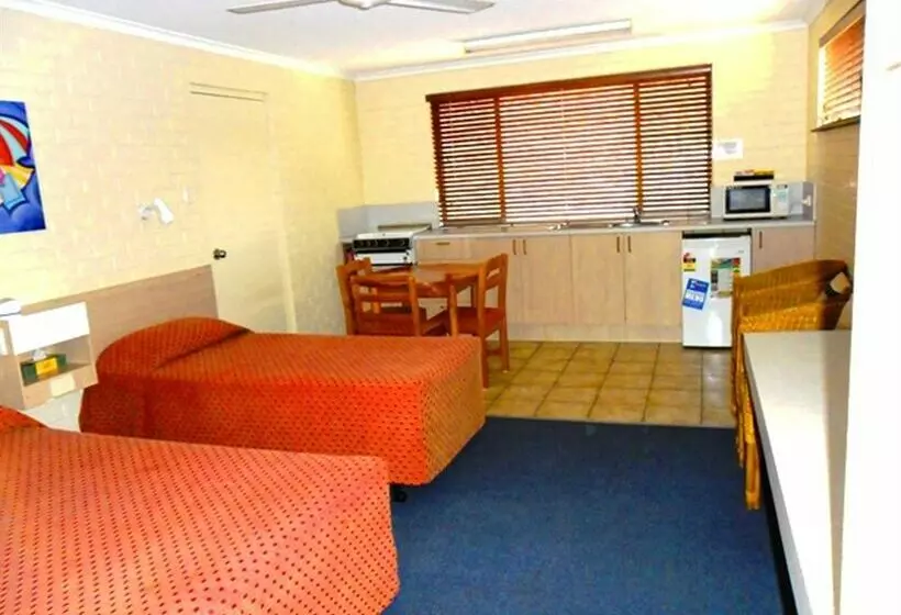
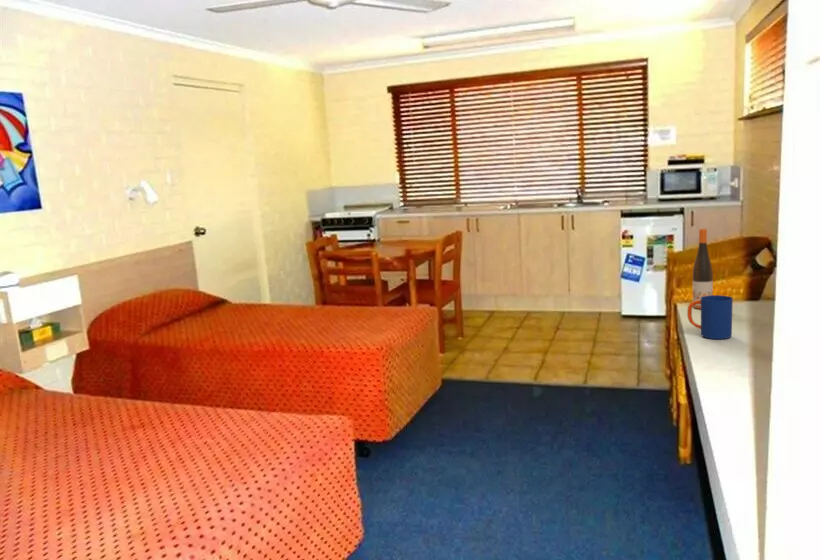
+ mug [686,294,734,340]
+ wine bottle [692,227,714,310]
